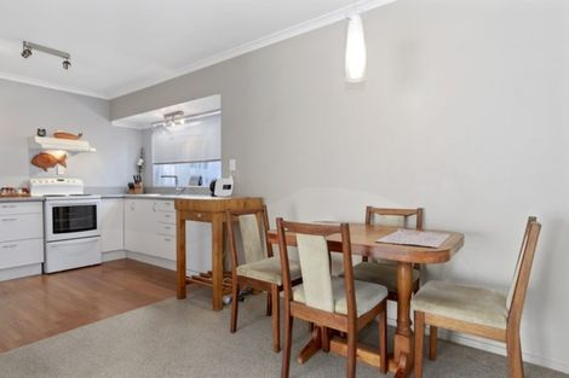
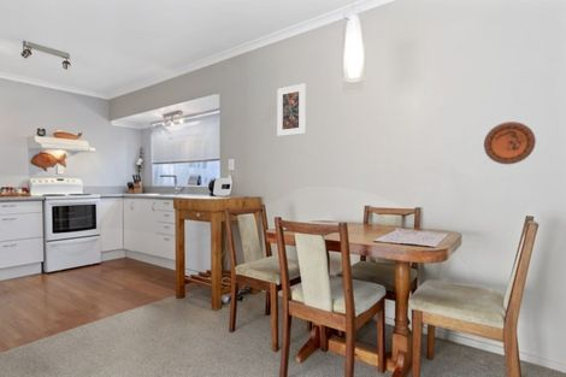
+ decorative plate [483,120,537,165]
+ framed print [276,82,307,137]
